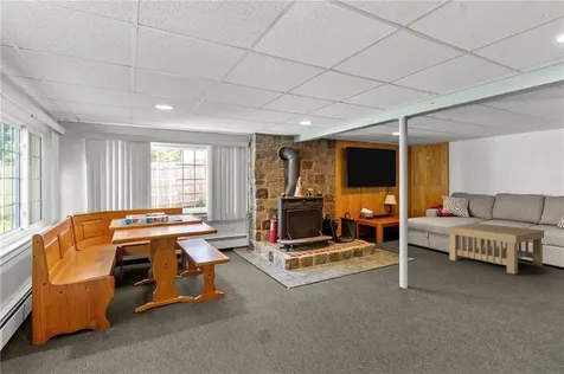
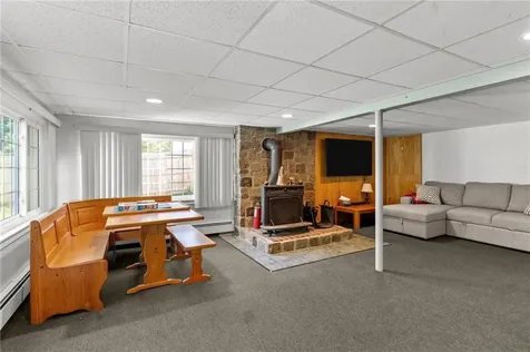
- coffee table [447,223,546,275]
